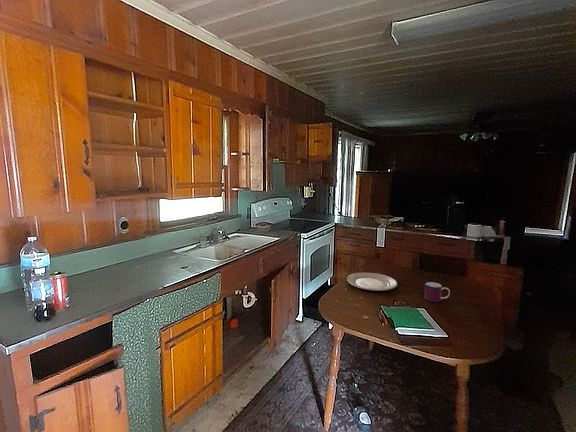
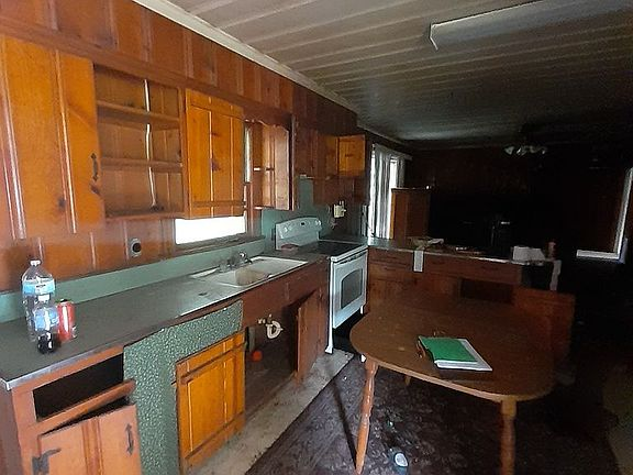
- mug [424,281,451,303]
- chinaware [346,272,398,292]
